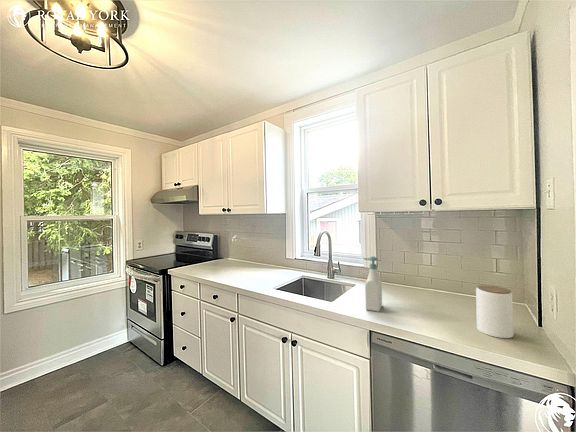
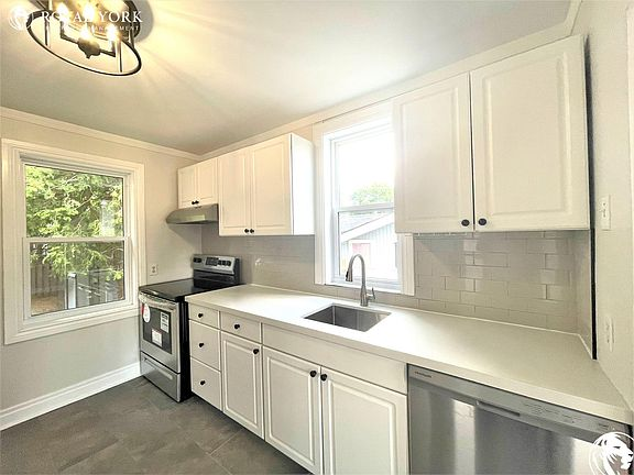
- jar [475,284,514,339]
- soap bottle [363,255,383,313]
